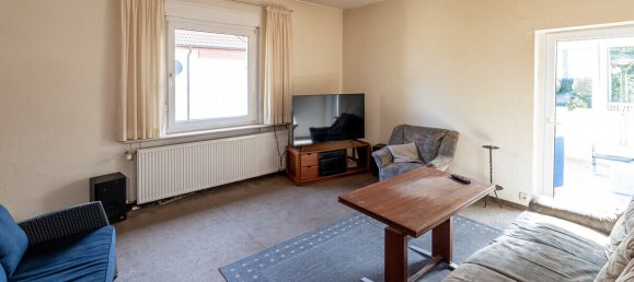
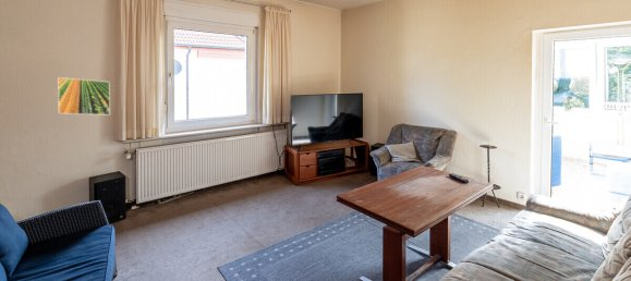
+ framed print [57,76,111,117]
